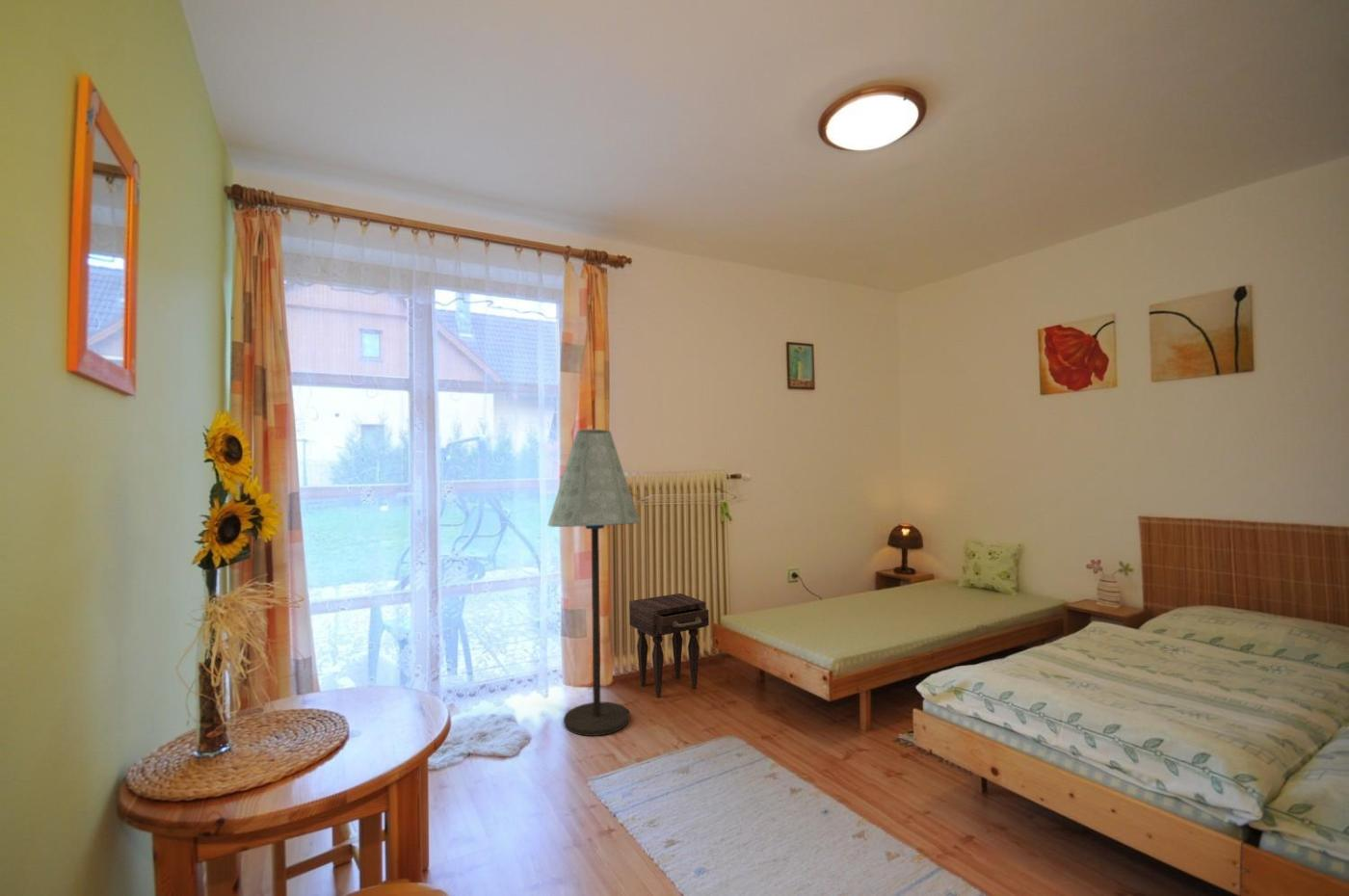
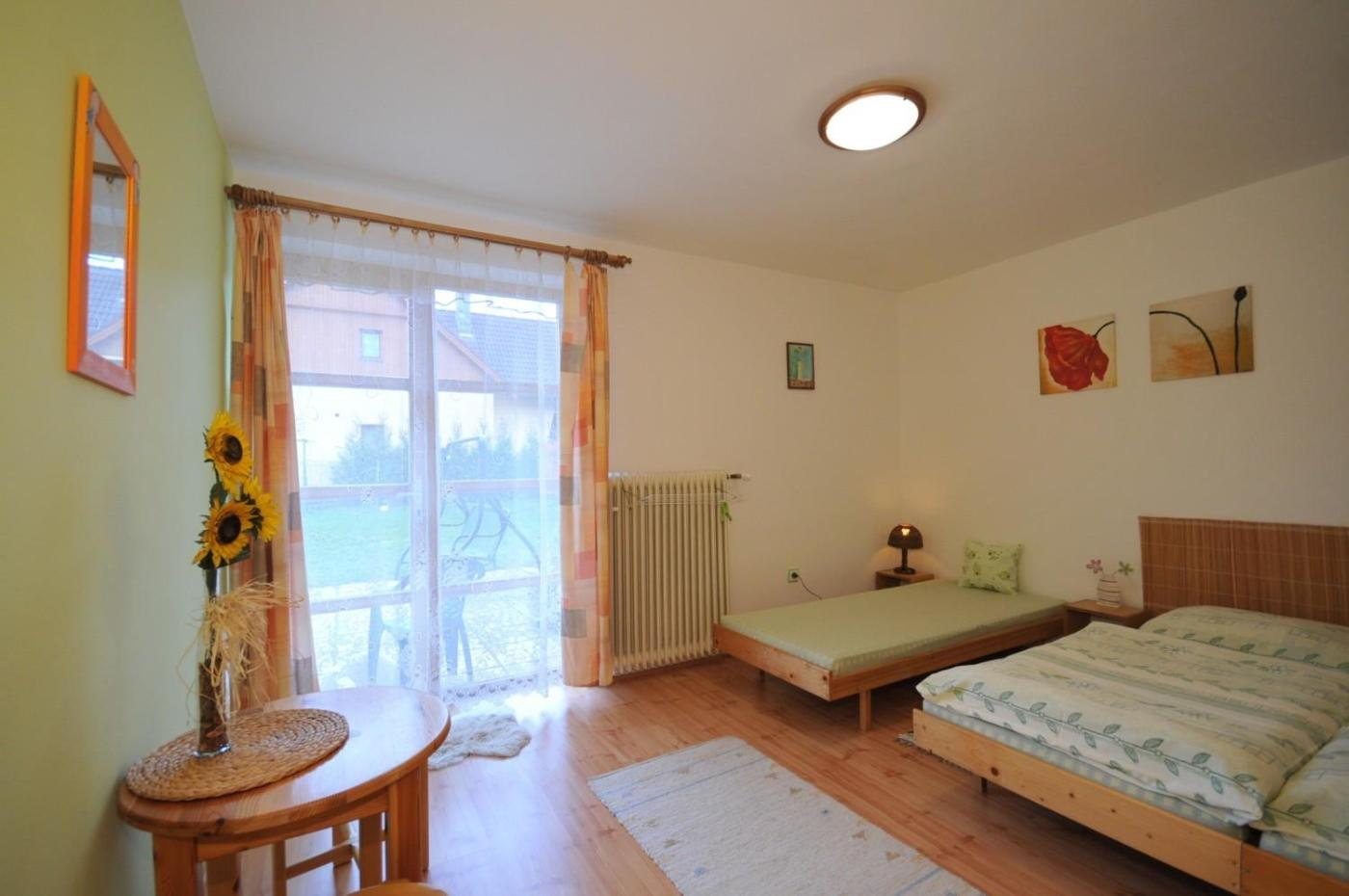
- floor lamp [546,429,641,737]
- nightstand [628,593,710,698]
